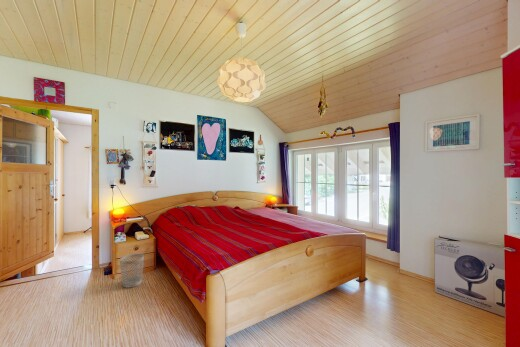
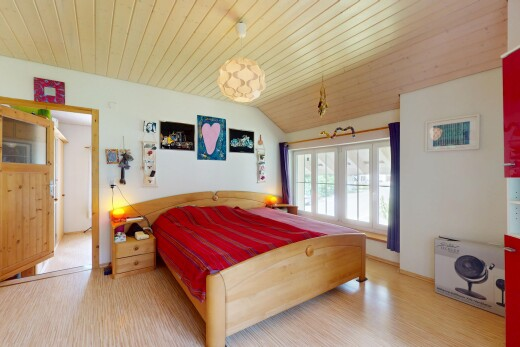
- wastebasket [119,253,145,289]
